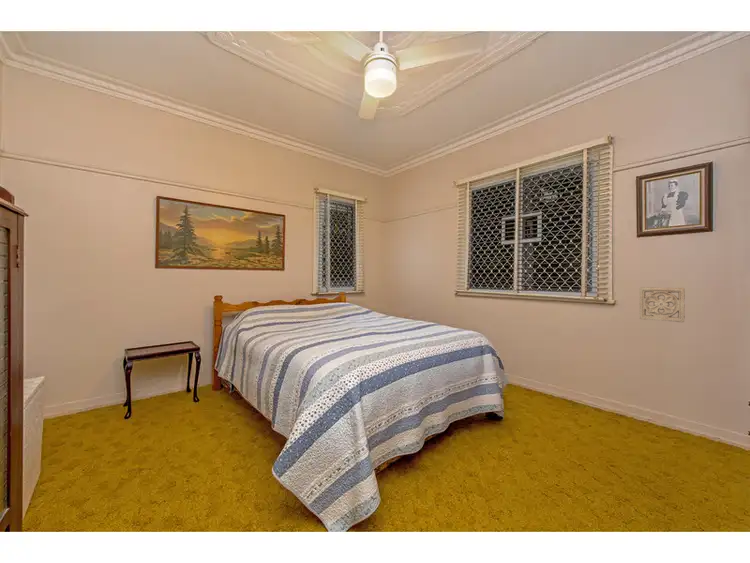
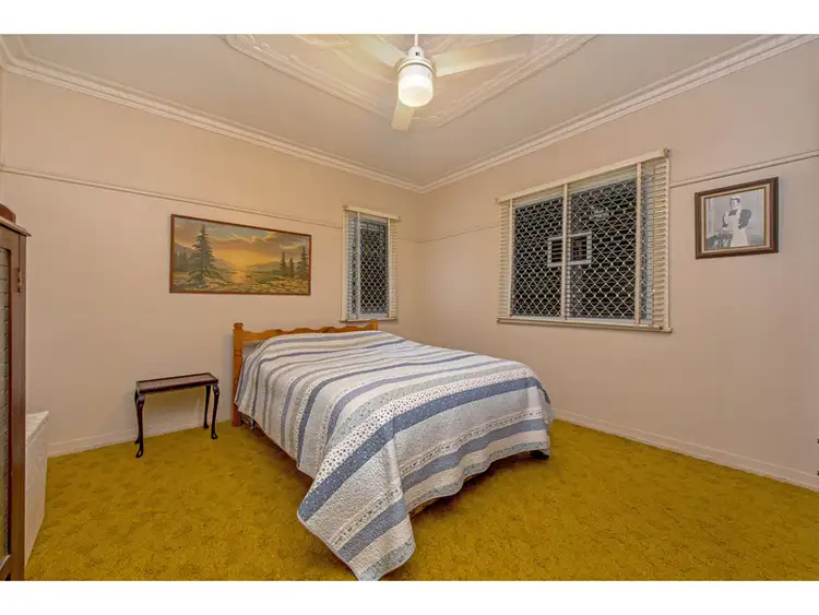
- wall ornament [638,286,686,323]
